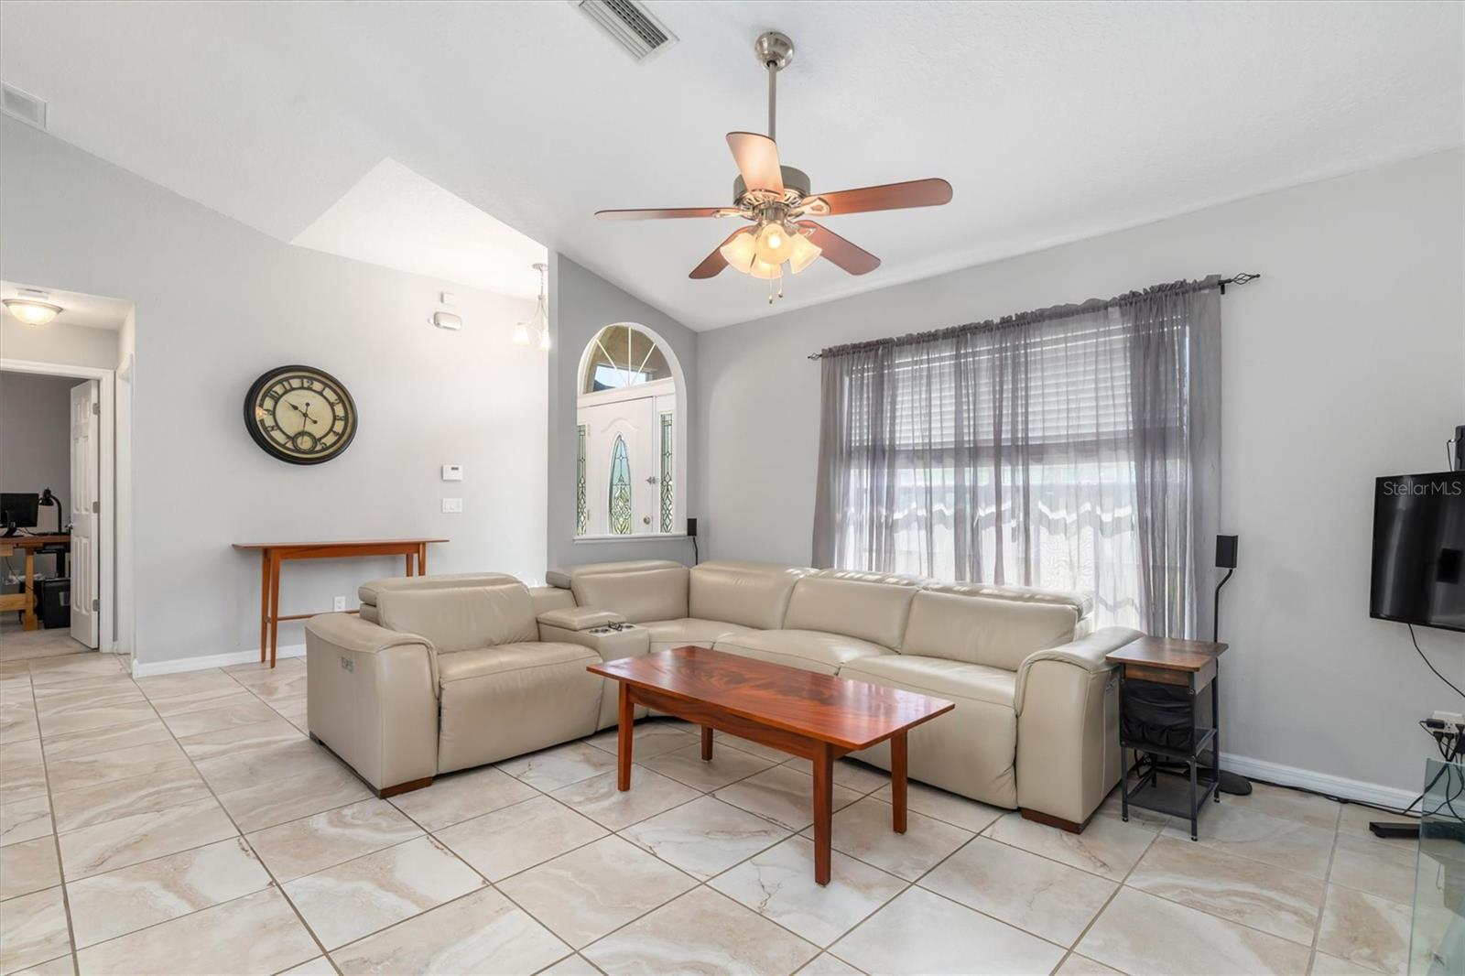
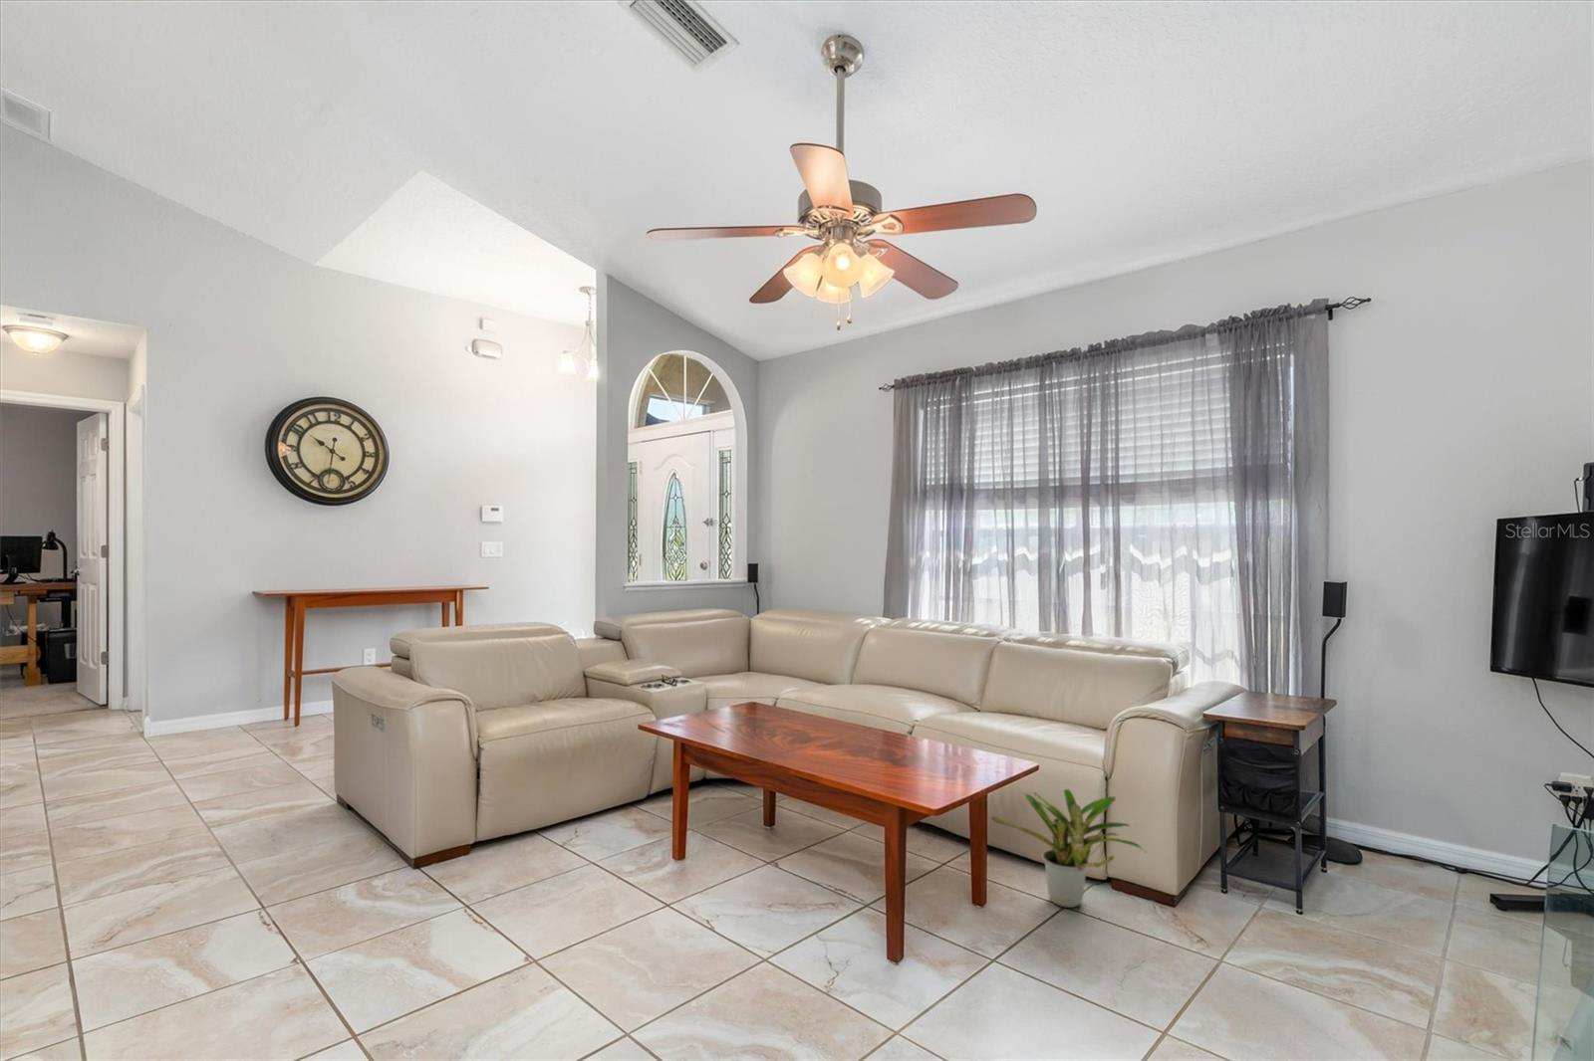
+ potted plant [991,789,1147,908]
